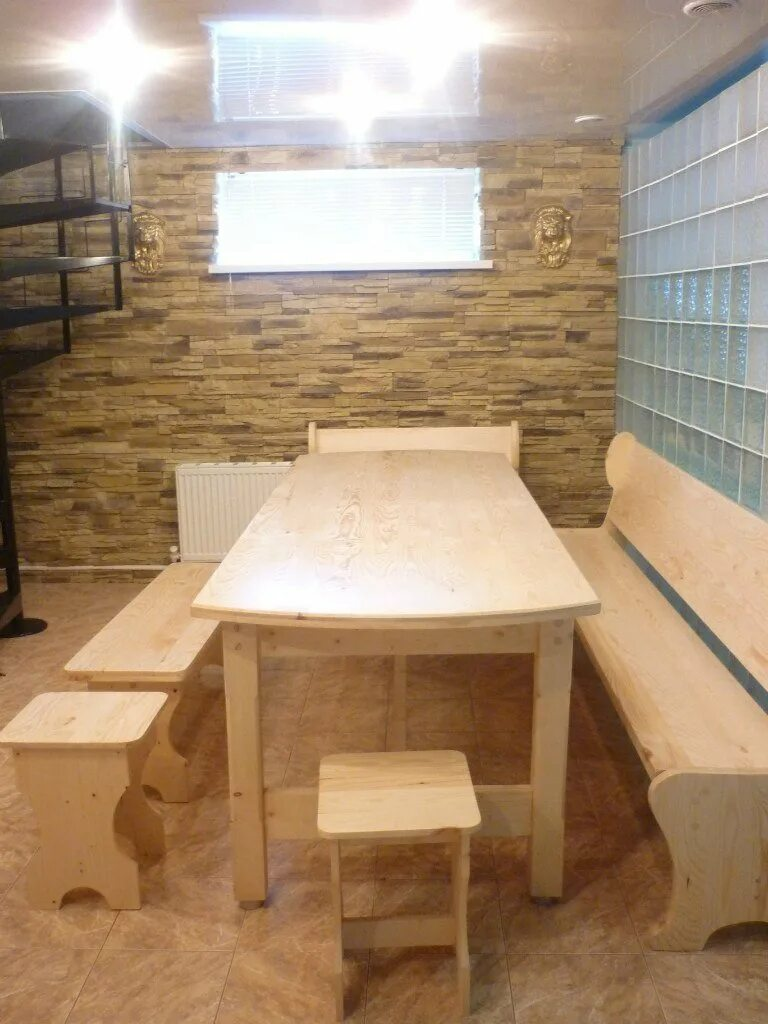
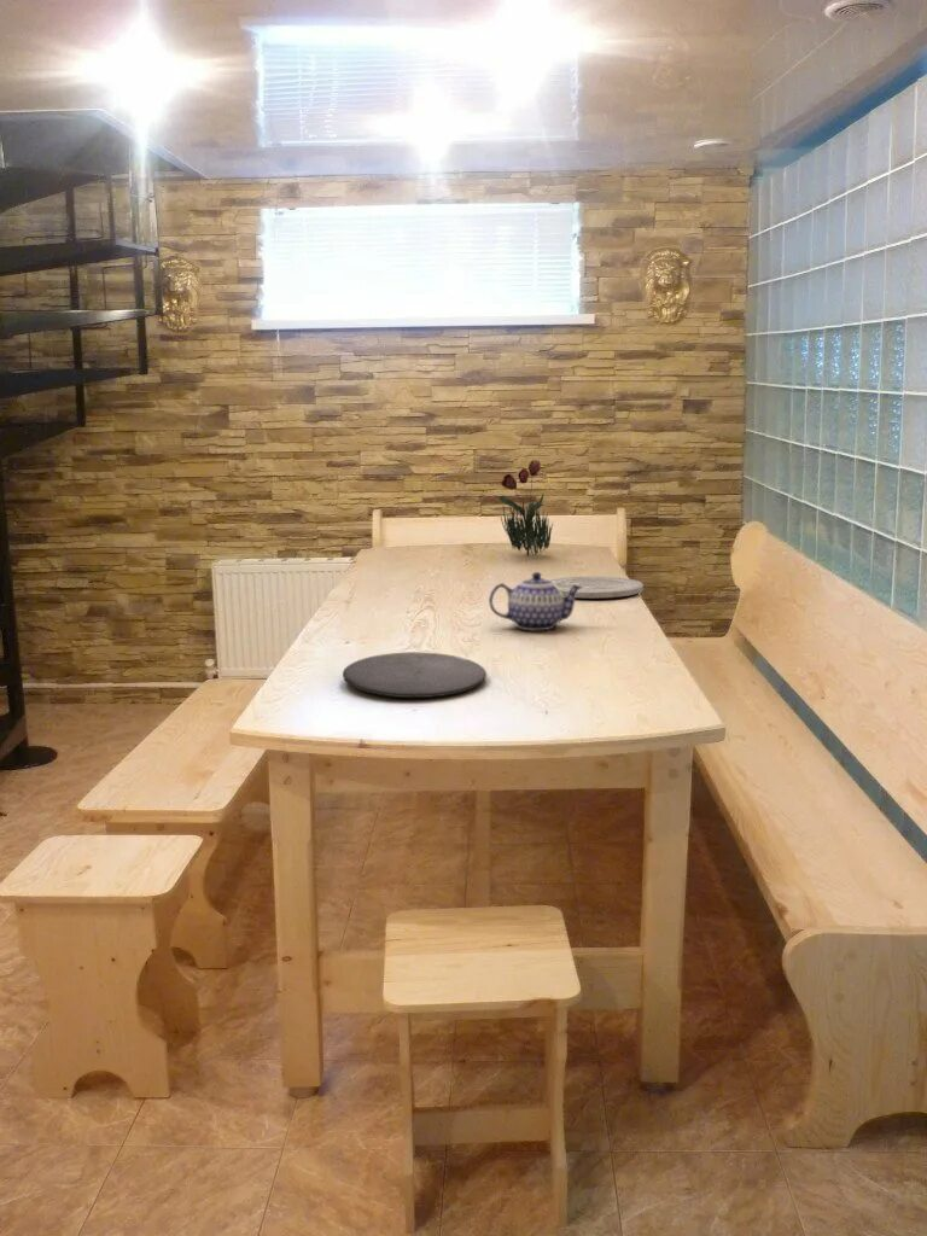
+ plate [342,651,488,699]
+ teapot [488,571,583,631]
+ flower [497,459,554,558]
+ plate [549,575,645,600]
